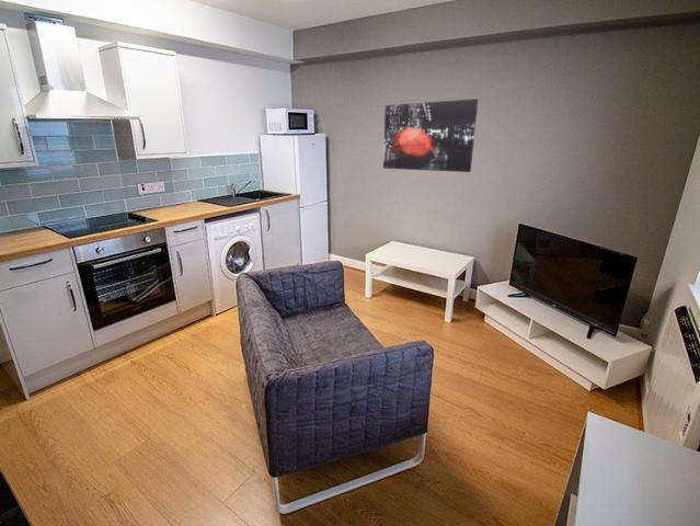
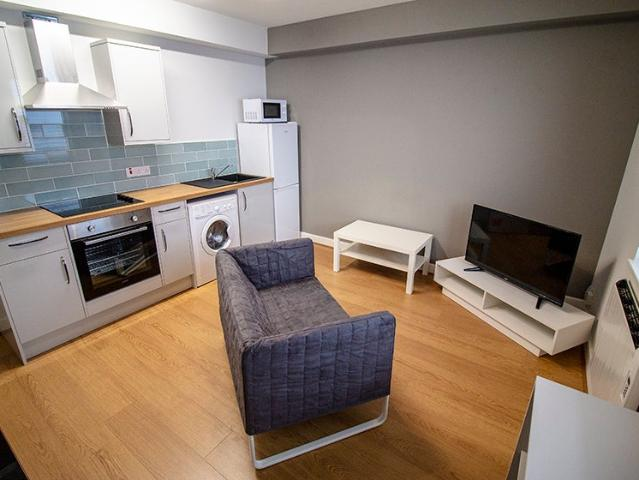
- wall art [382,98,479,173]
